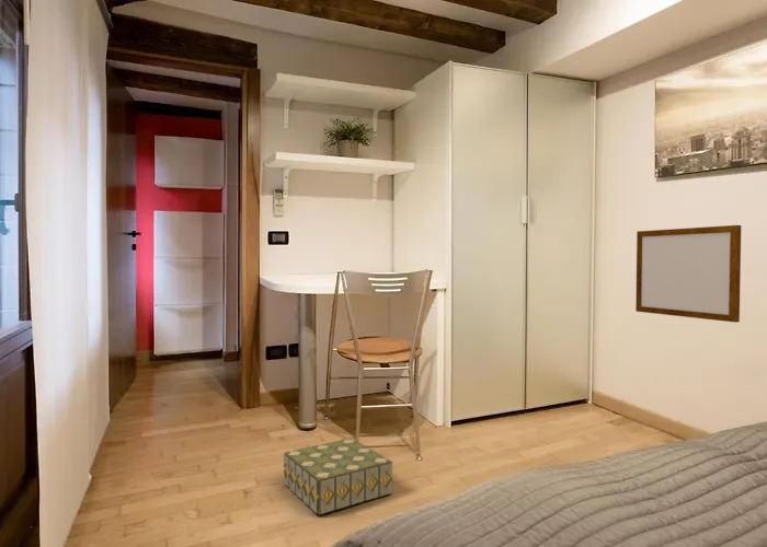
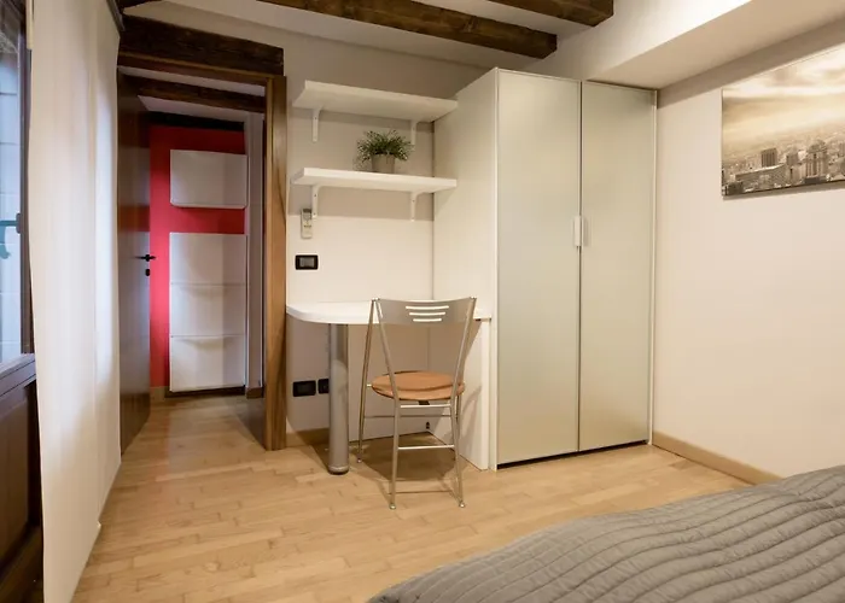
- storage box [283,437,393,515]
- writing board [634,224,742,324]
